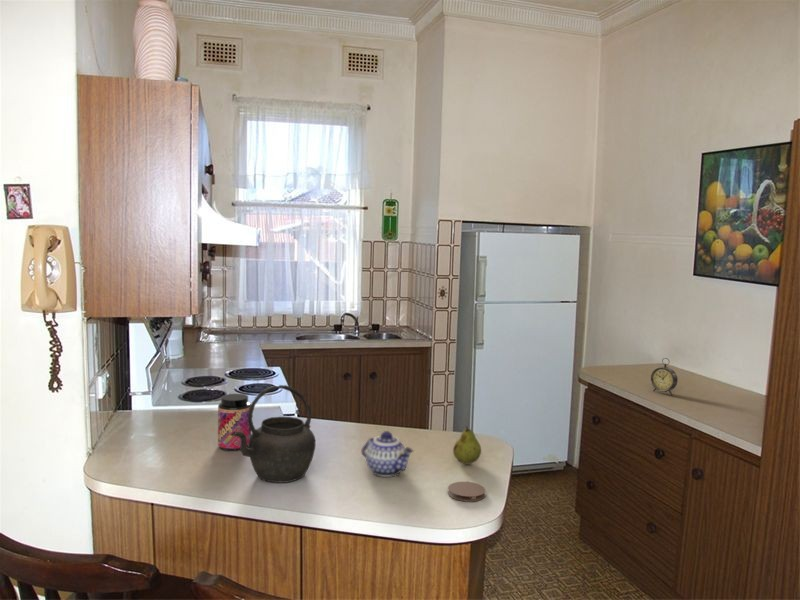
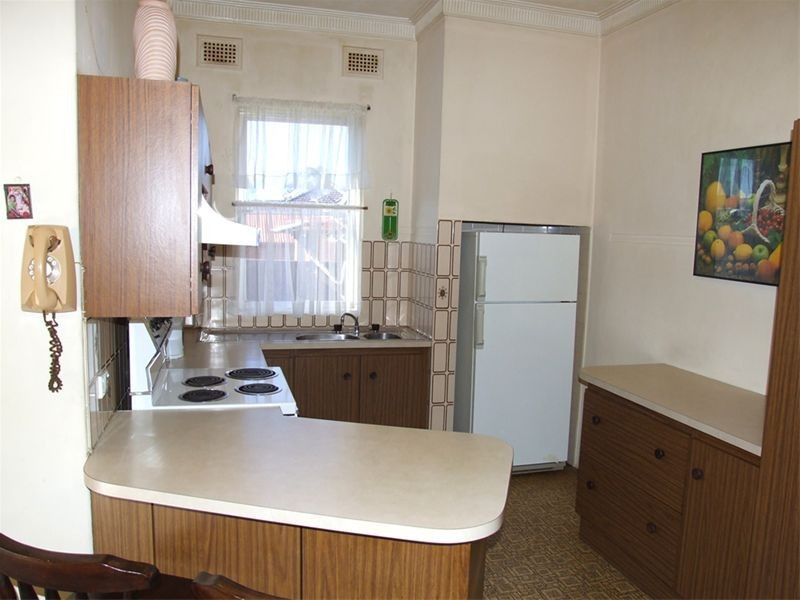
- jar [217,393,252,451]
- alarm clock [650,357,679,396]
- kettle [231,384,316,484]
- coaster [447,481,486,502]
- fruit [452,425,482,465]
- teapot [360,430,415,478]
